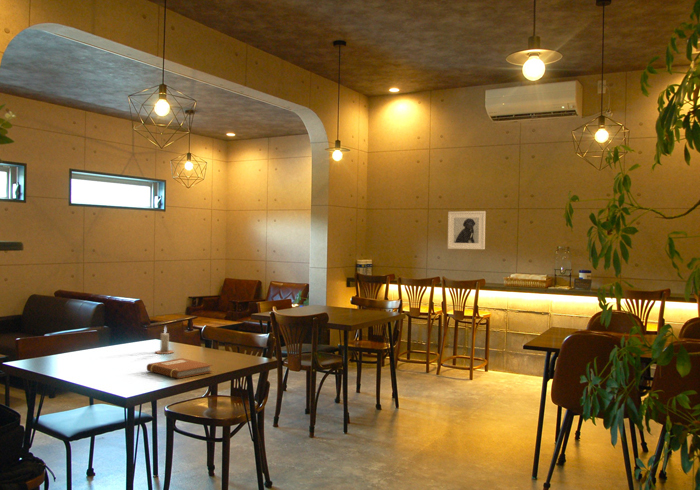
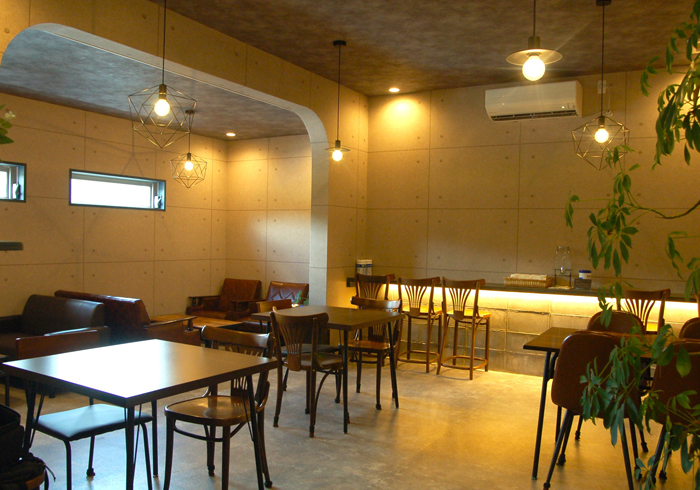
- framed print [447,210,486,250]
- notebook [146,357,213,380]
- candle [154,325,175,355]
